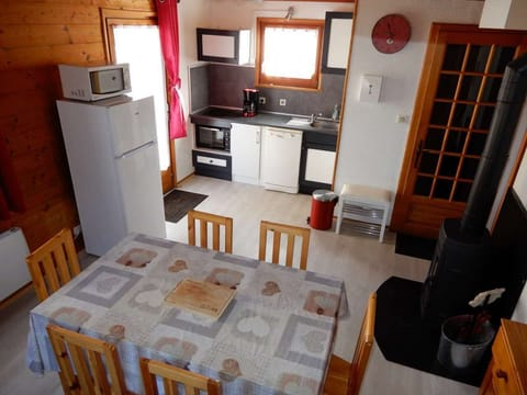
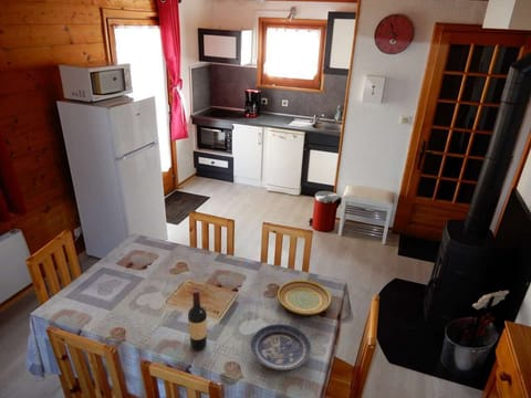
+ plate [250,323,312,370]
+ plate [277,279,332,316]
+ wine bottle [187,289,208,353]
